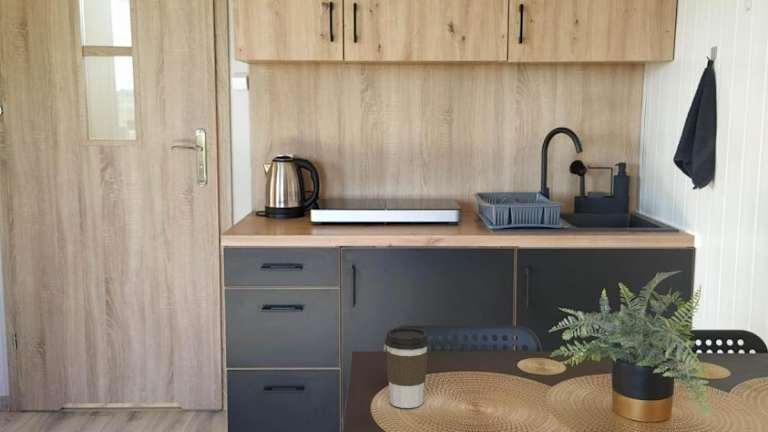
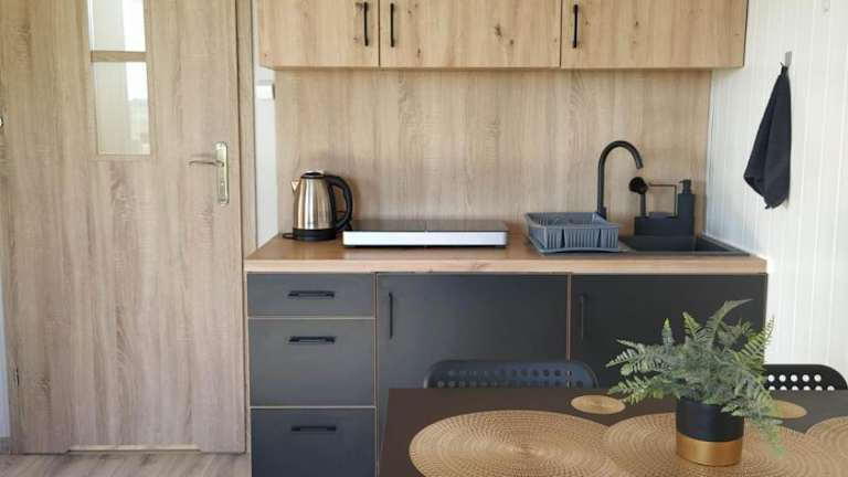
- coffee cup [384,326,430,409]
